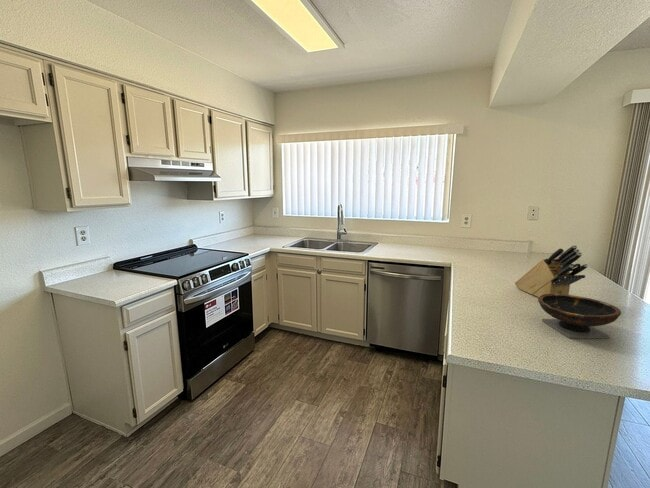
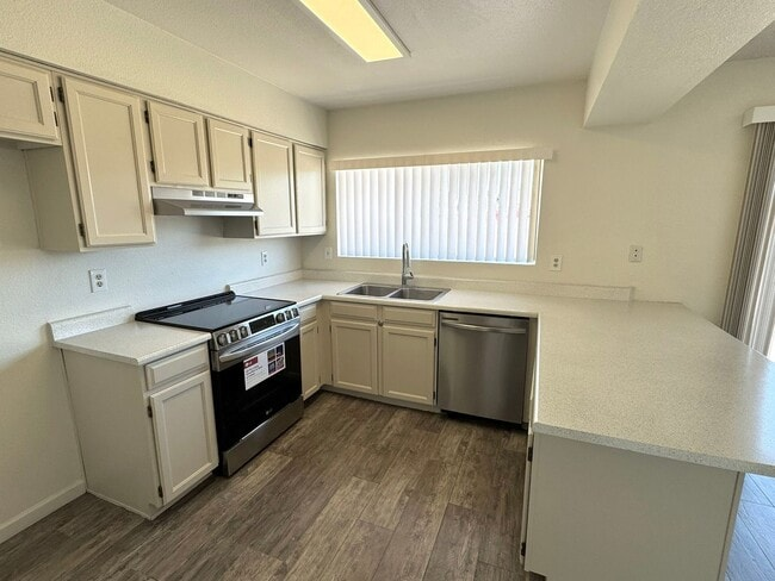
- knife block [514,244,589,298]
- bowl [537,294,622,339]
